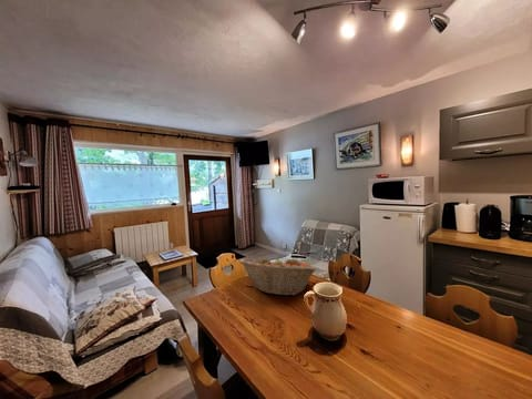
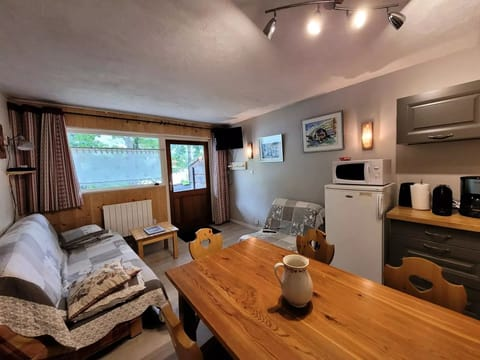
- fruit basket [238,256,317,296]
